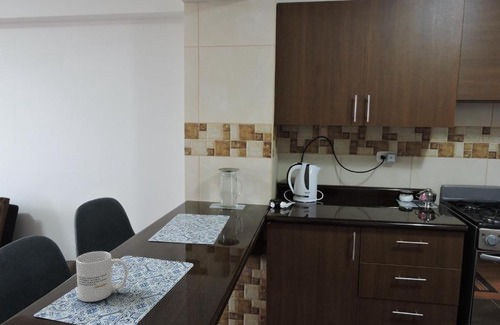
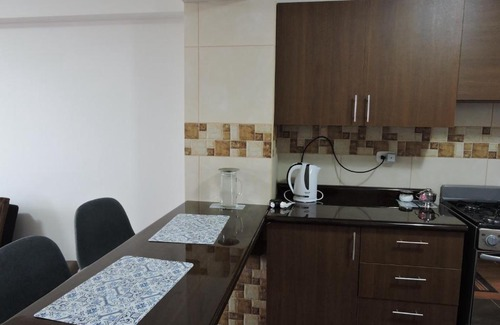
- mug [75,250,129,303]
